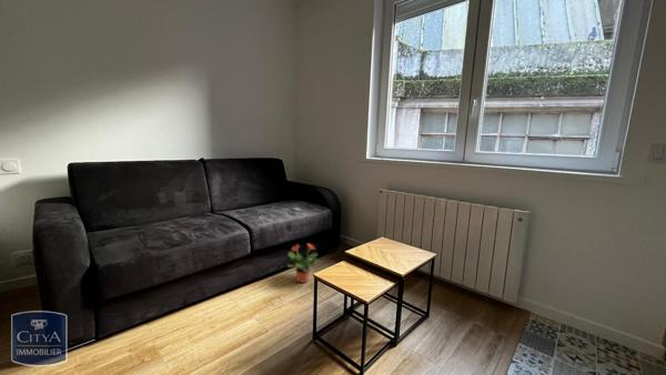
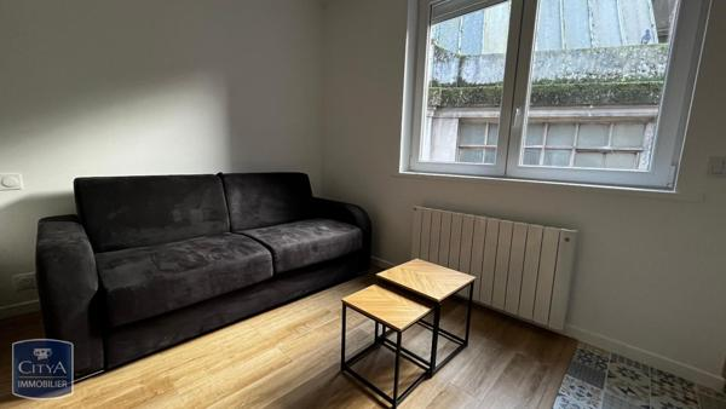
- potted plant [286,242,321,284]
